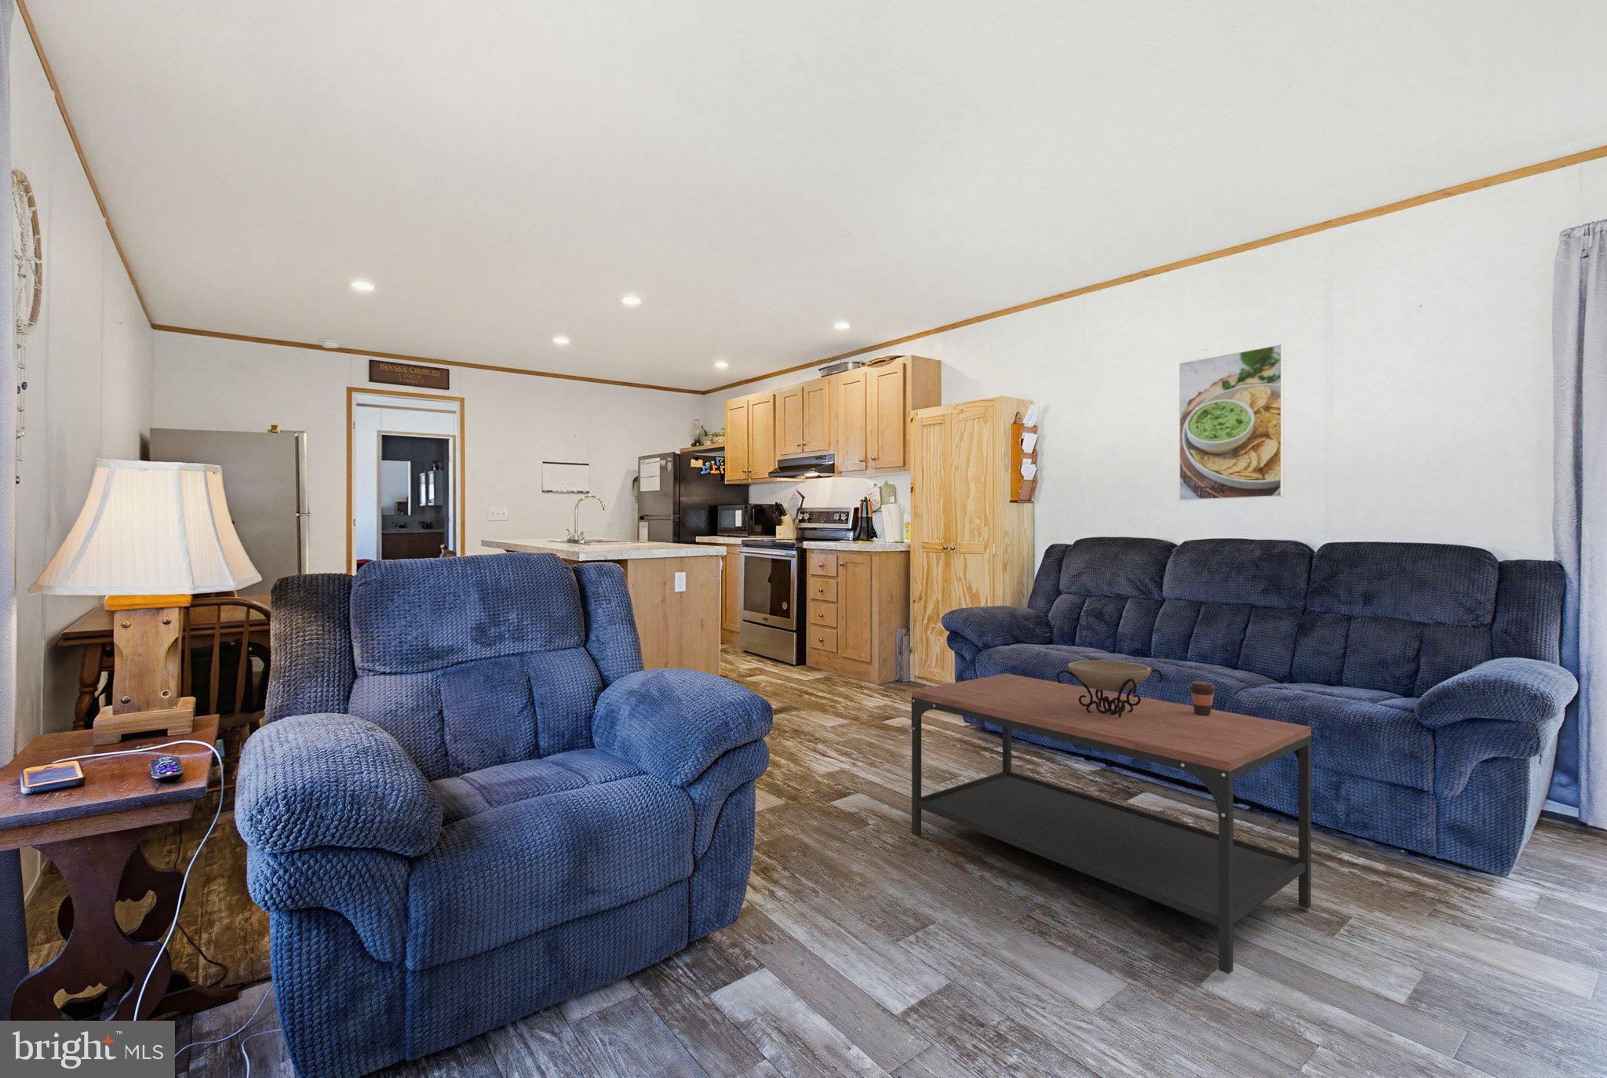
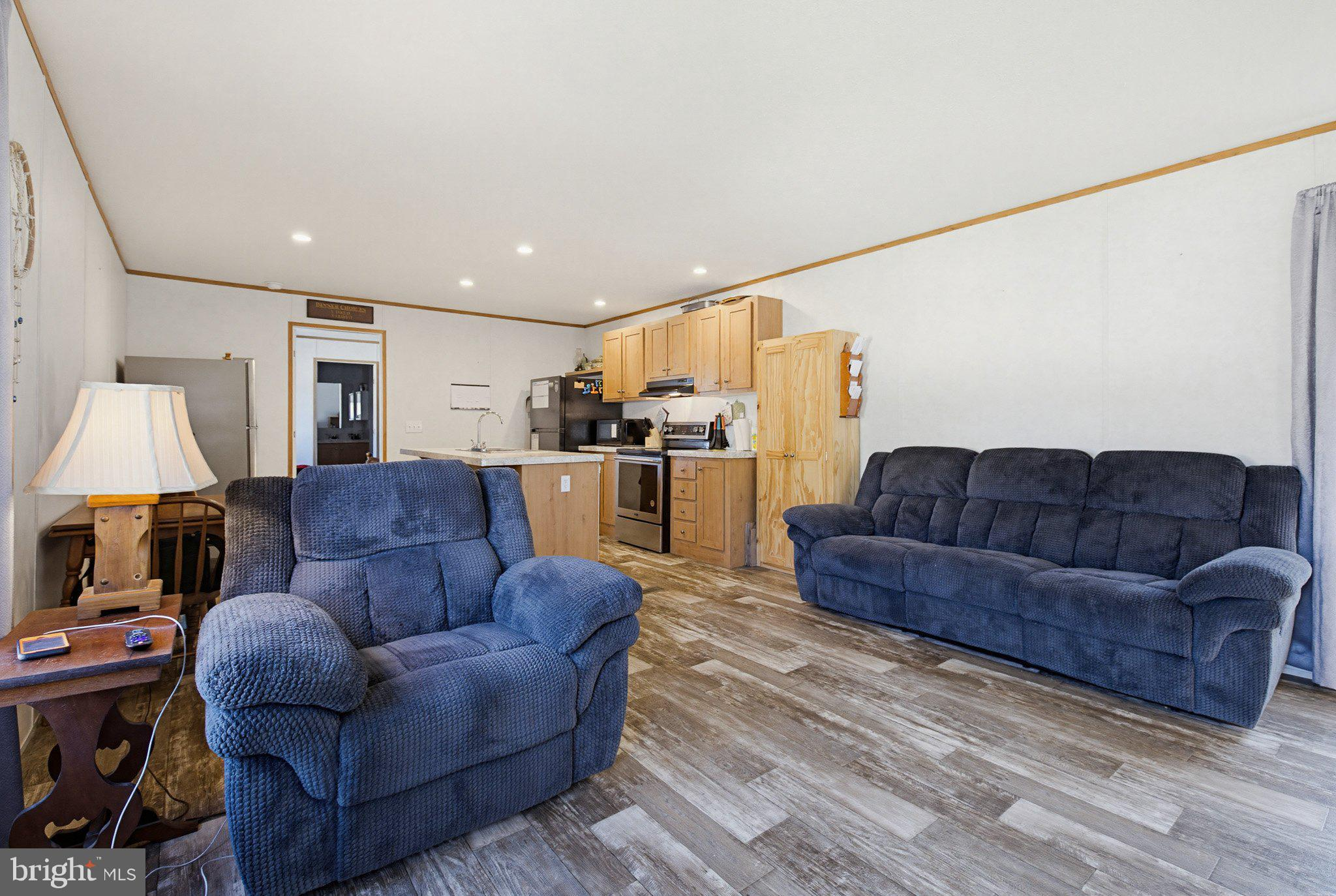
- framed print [1179,344,1285,502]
- decorative bowl [1055,659,1163,718]
- coffee table [911,674,1312,976]
- coffee cup [1188,680,1217,716]
